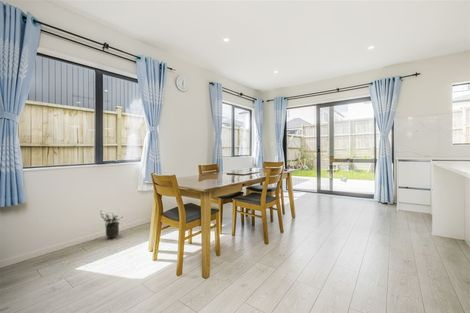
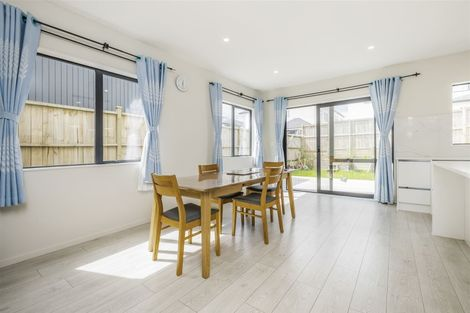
- potted plant [99,210,123,239]
